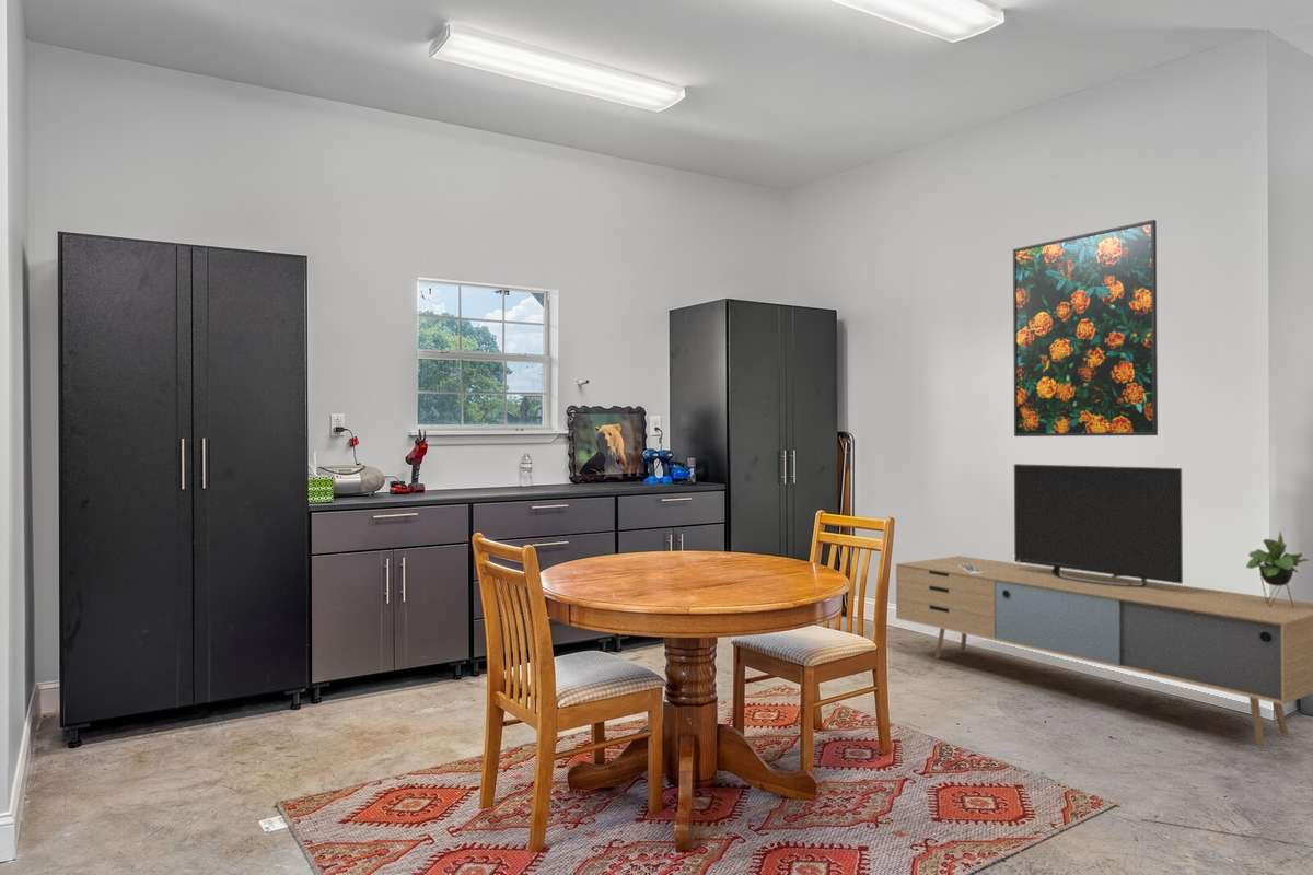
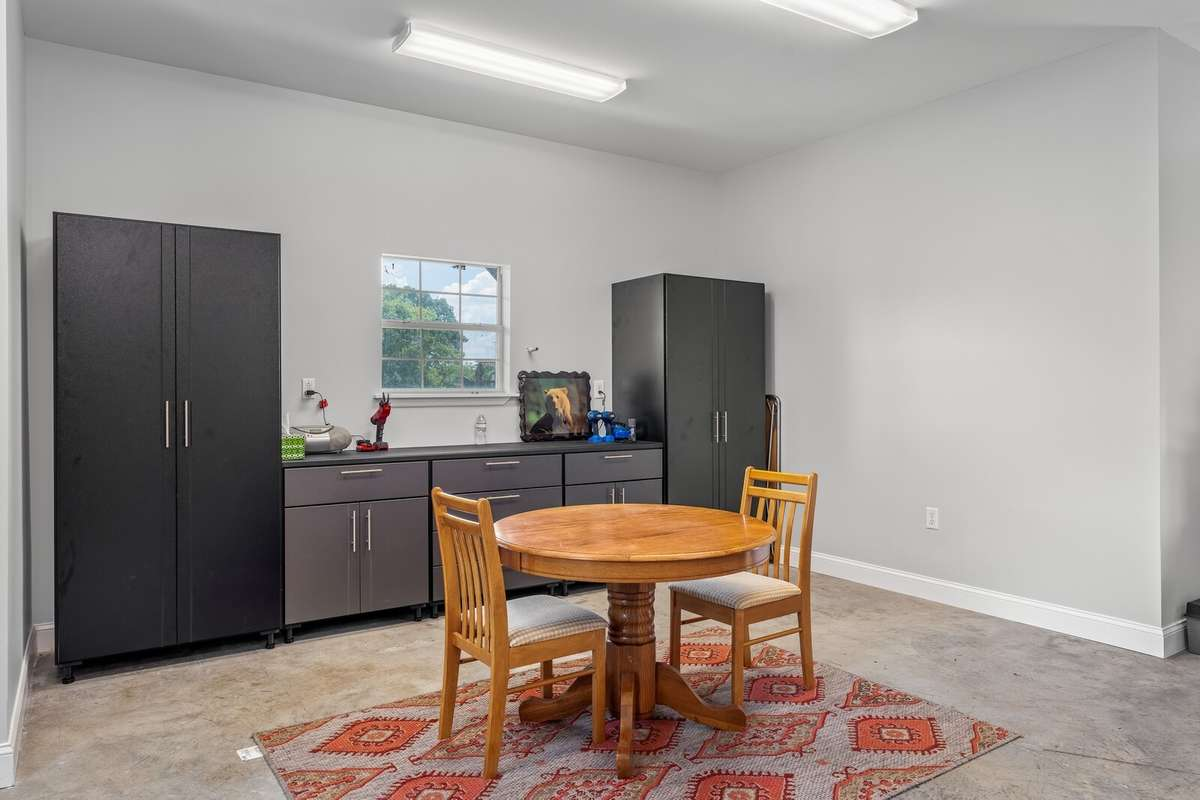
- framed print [1012,219,1159,438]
- media console [895,463,1313,746]
